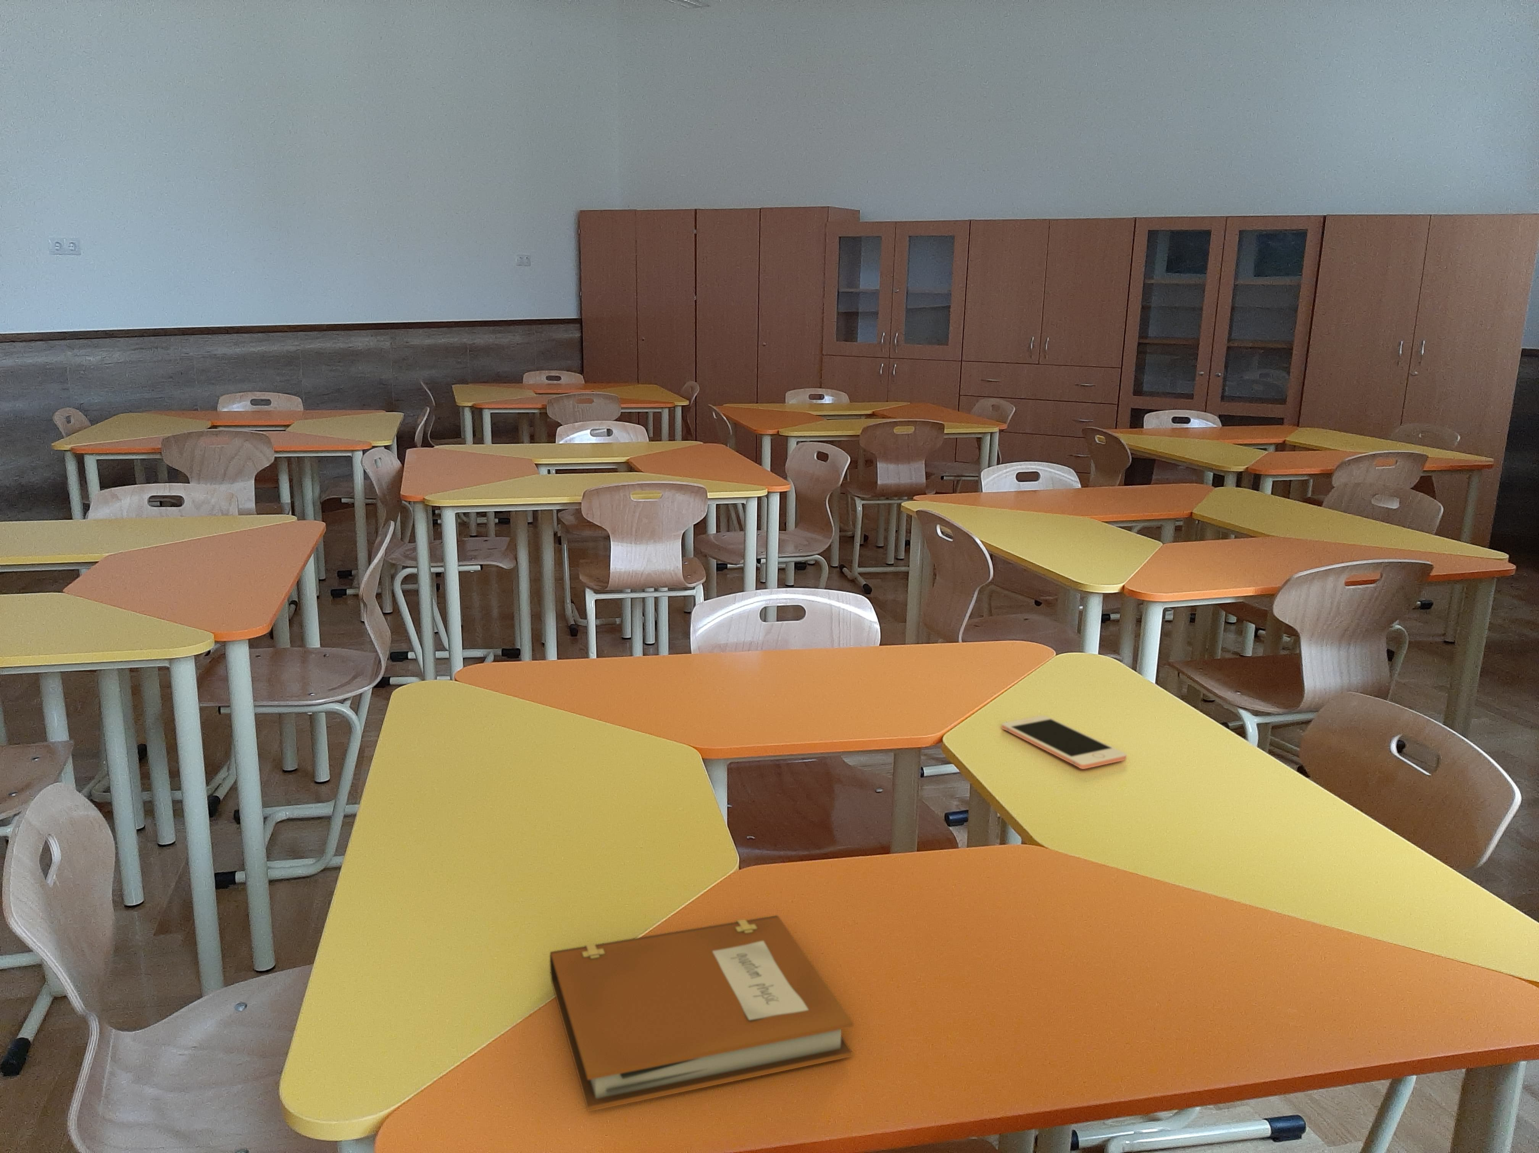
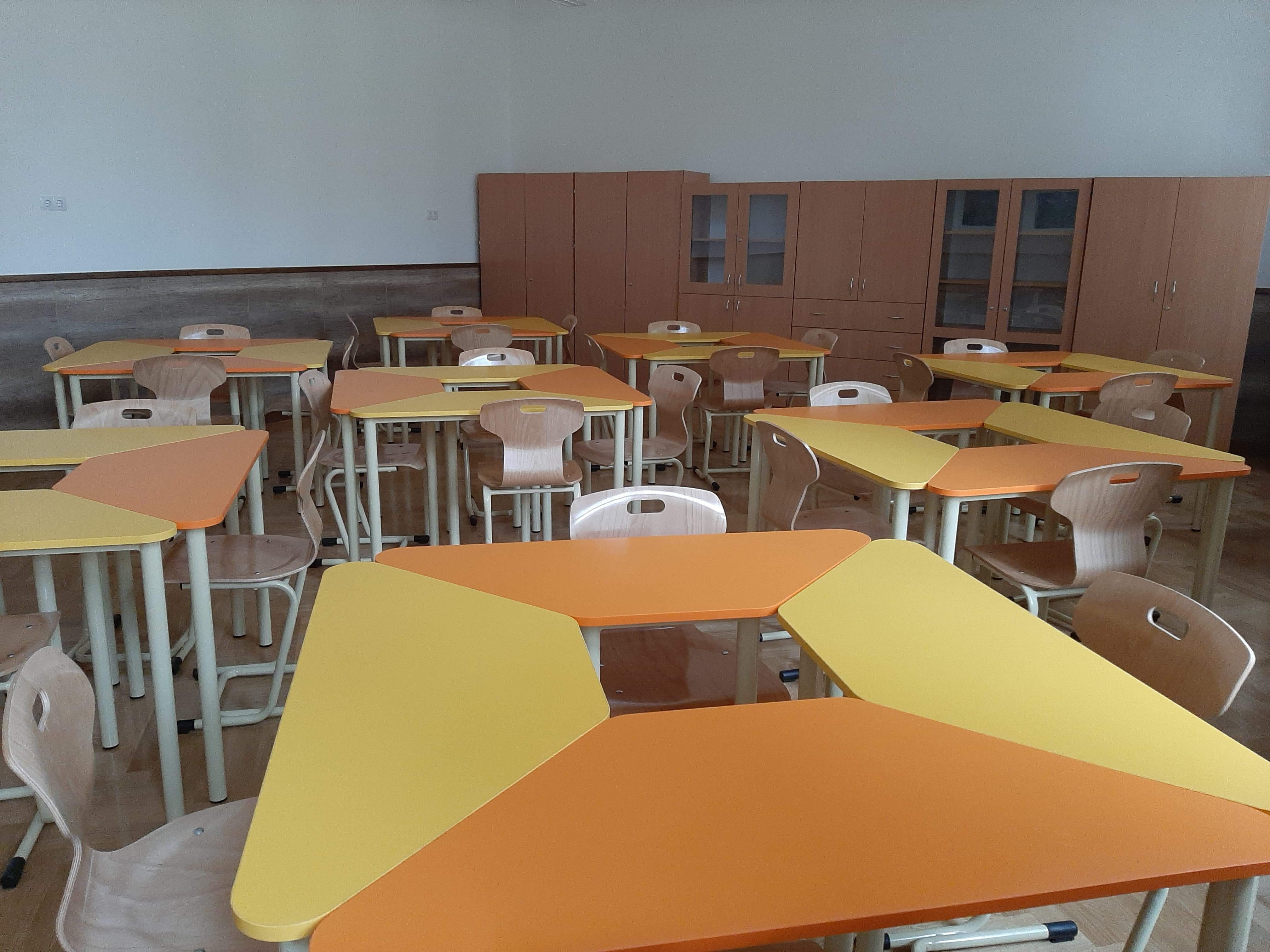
- cell phone [1001,716,1127,769]
- notebook [549,914,854,1112]
